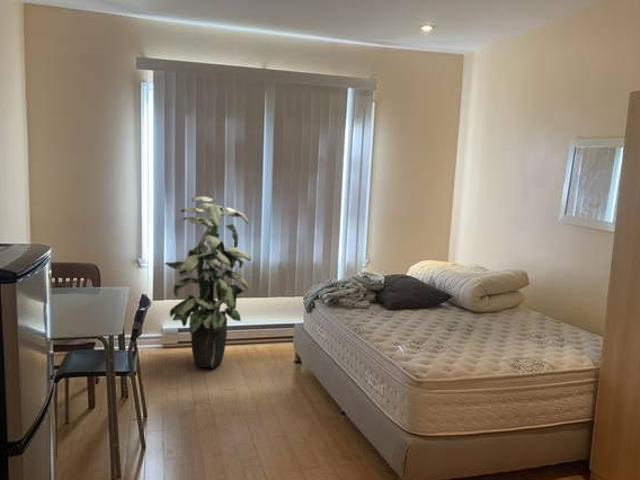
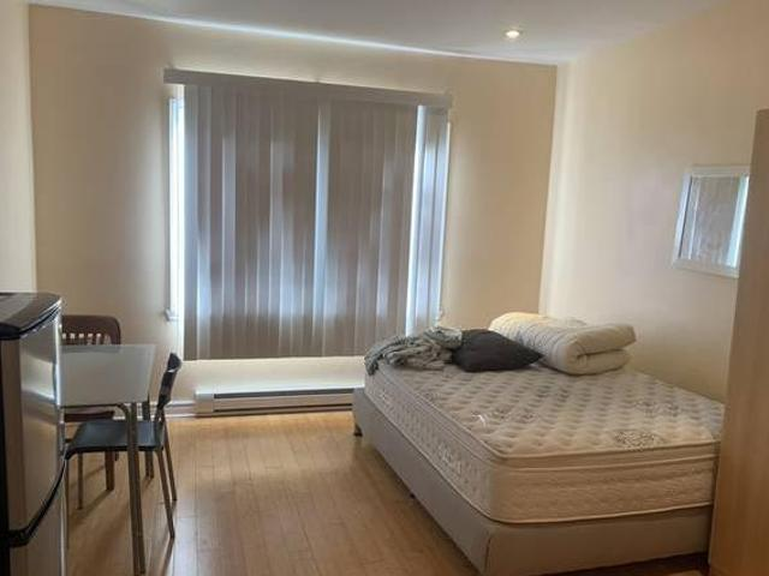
- indoor plant [164,196,252,369]
